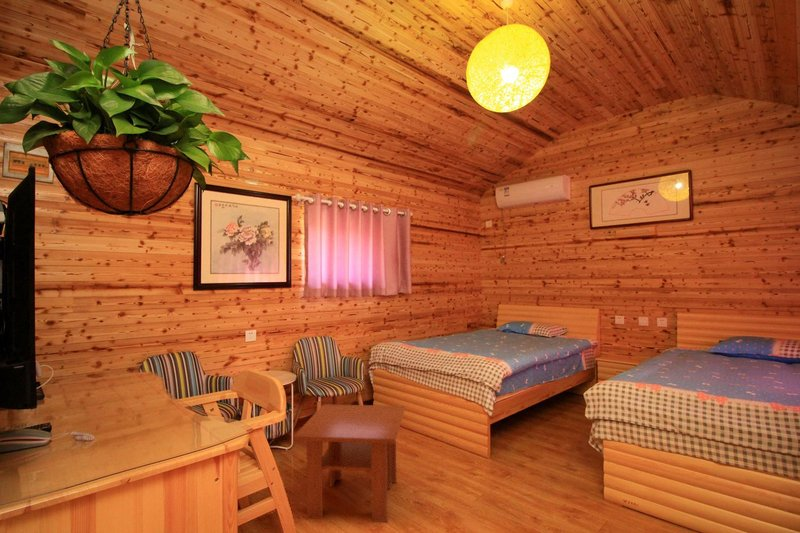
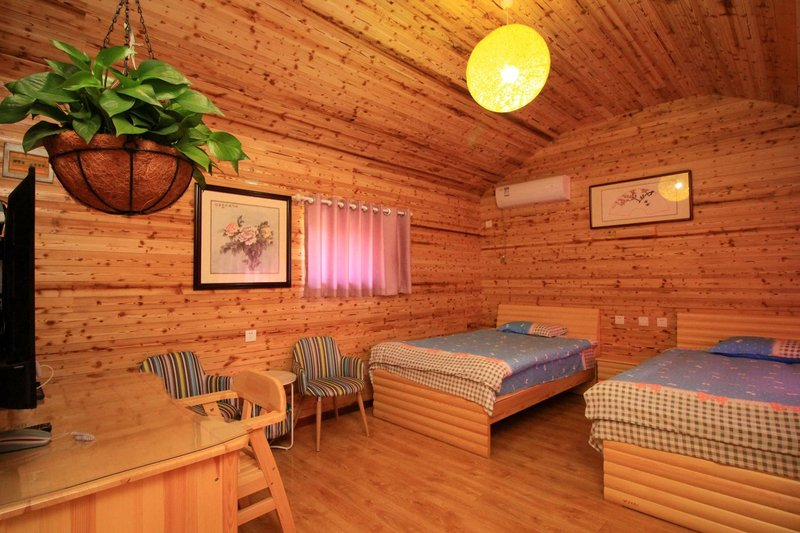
- coffee table [292,403,406,523]
